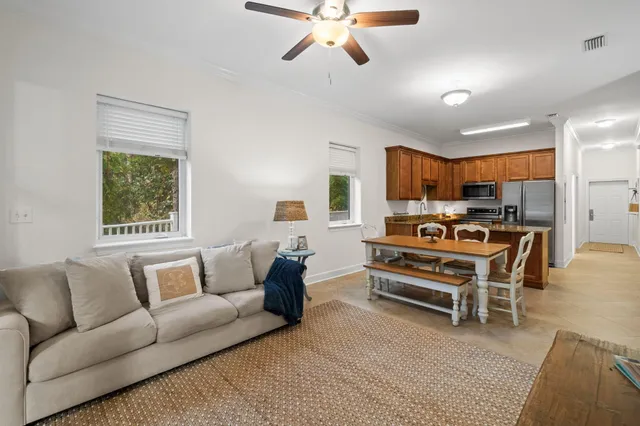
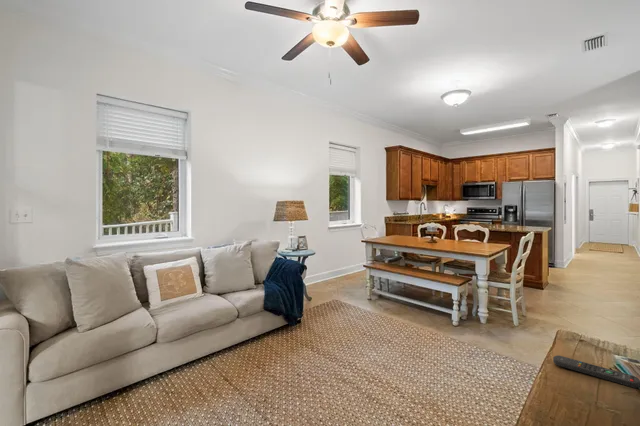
+ remote control [552,354,640,389]
